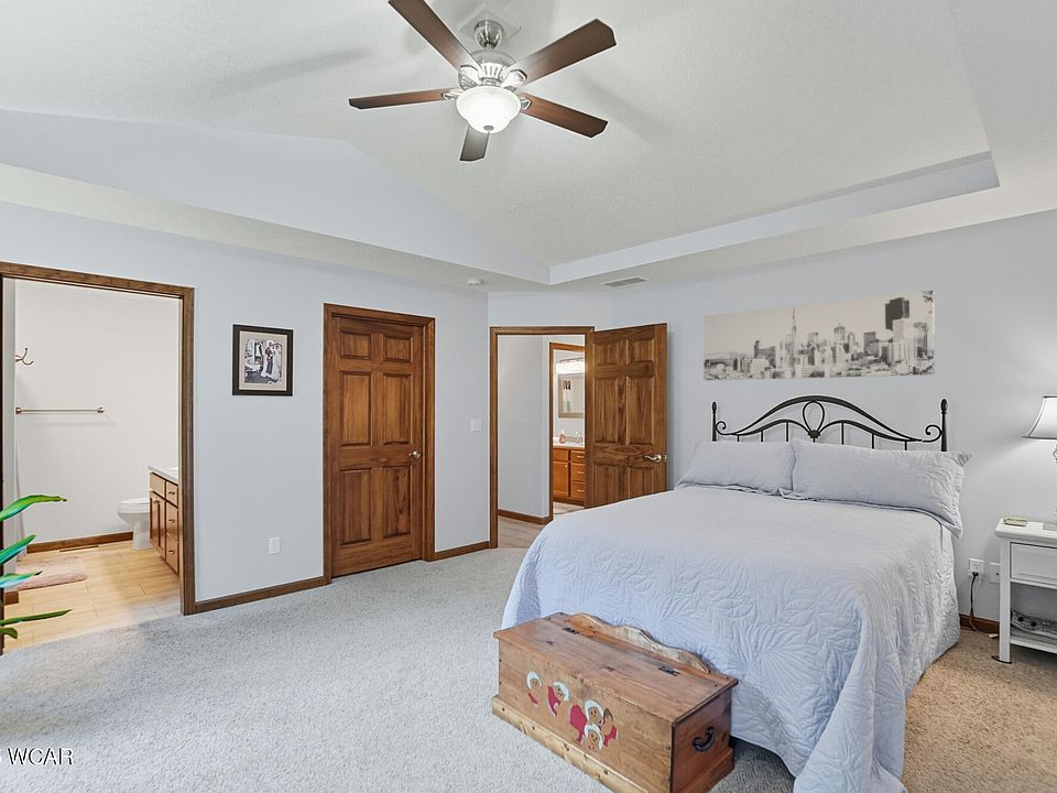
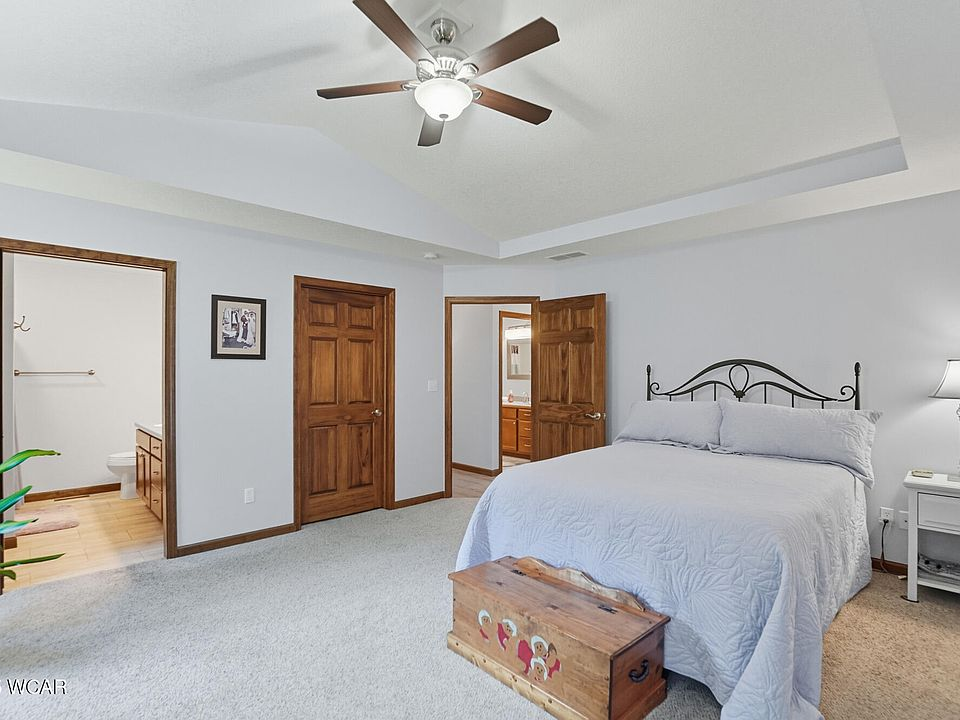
- wall art [702,290,936,381]
